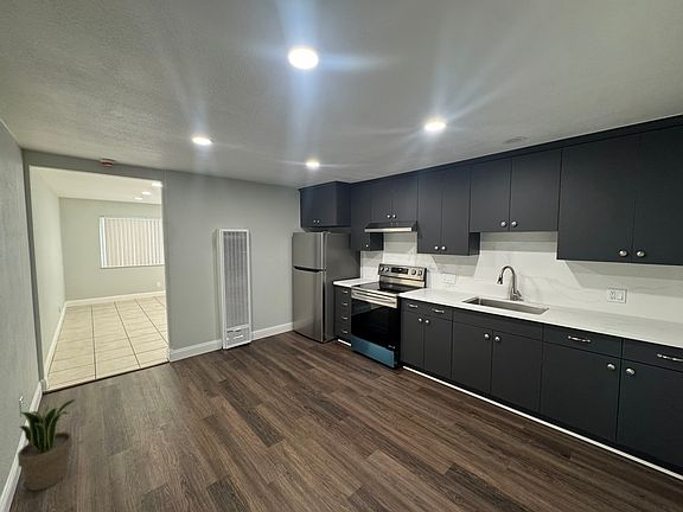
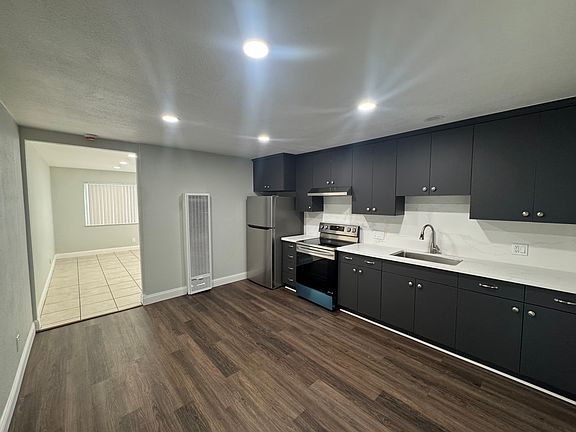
- potted plant [17,398,76,492]
